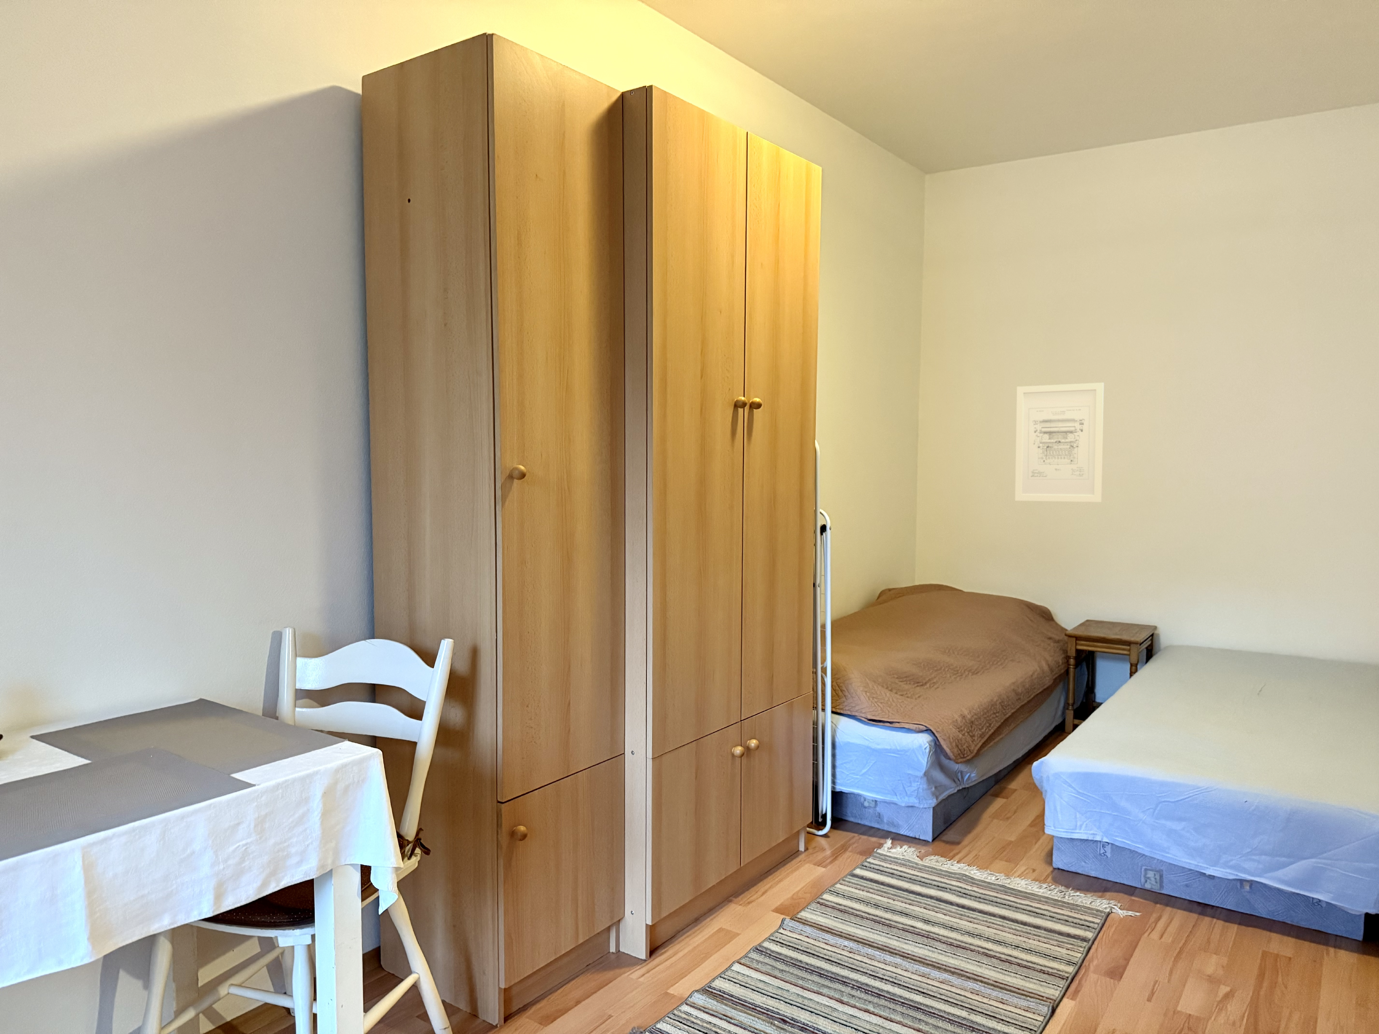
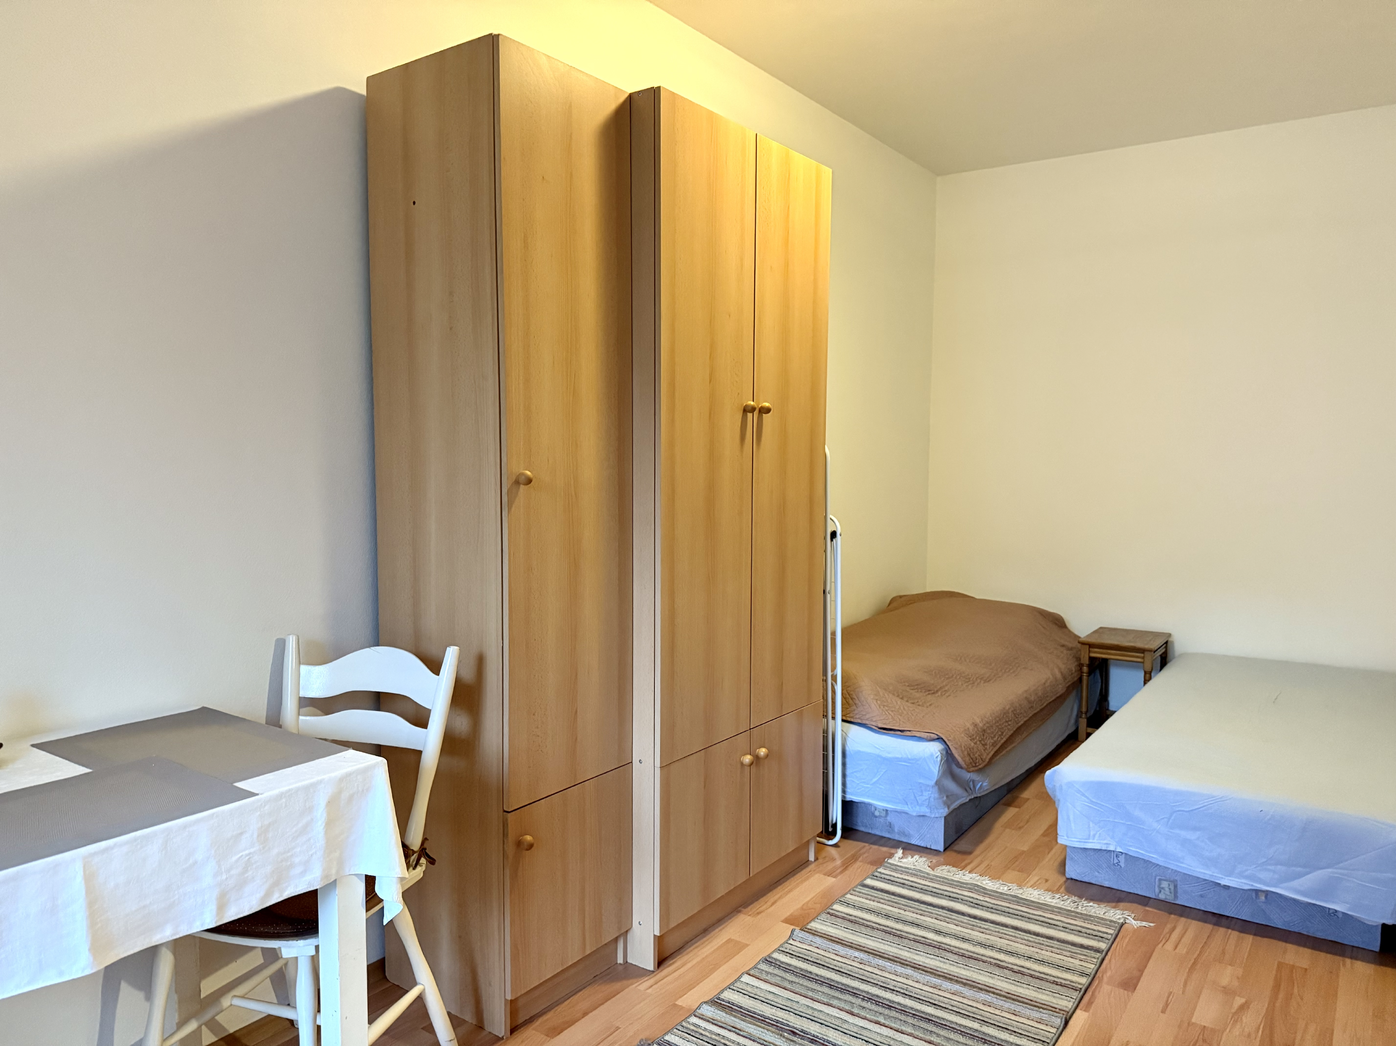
- wall art [1015,382,1104,503]
